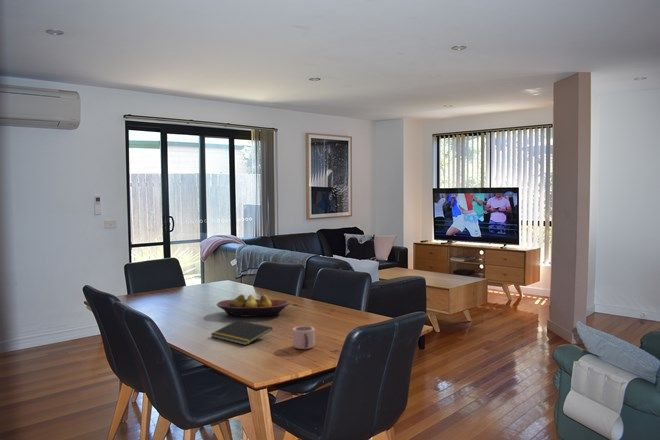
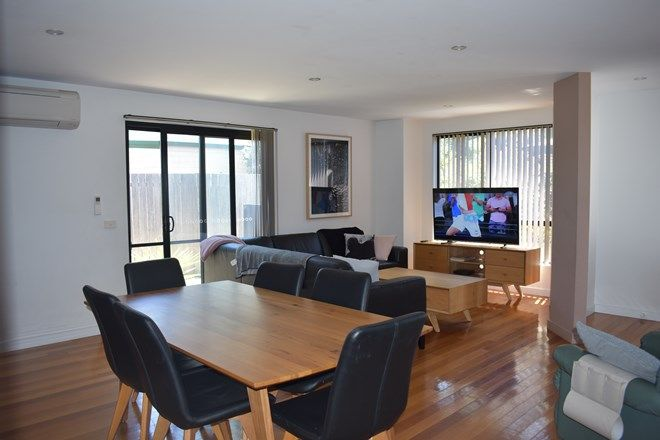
- mug [292,325,316,350]
- fruit bowl [216,293,290,318]
- notepad [210,319,273,346]
